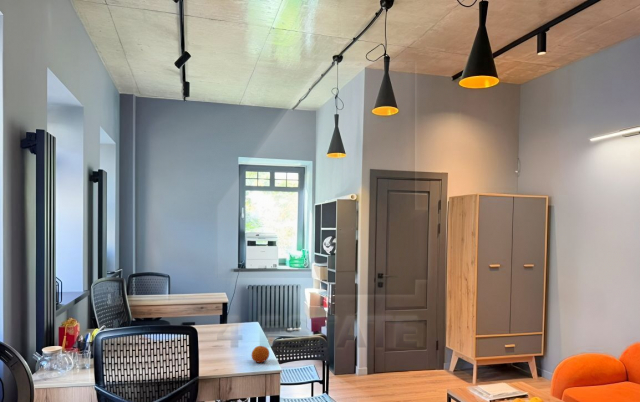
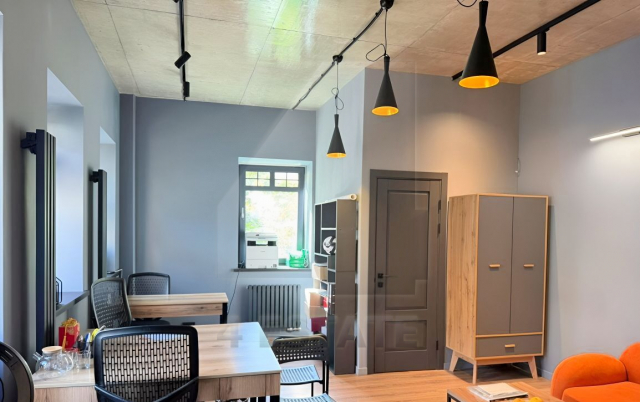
- fruit [250,345,270,364]
